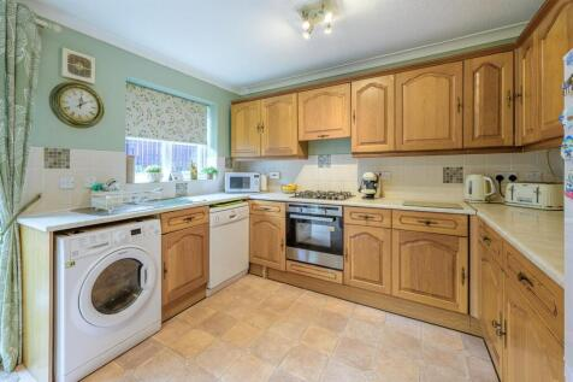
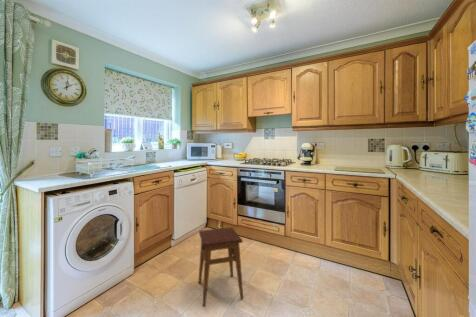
+ stool [197,226,244,308]
